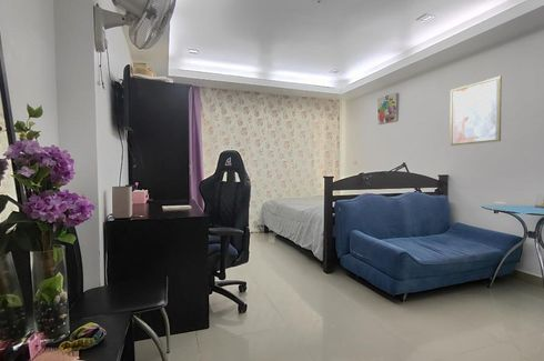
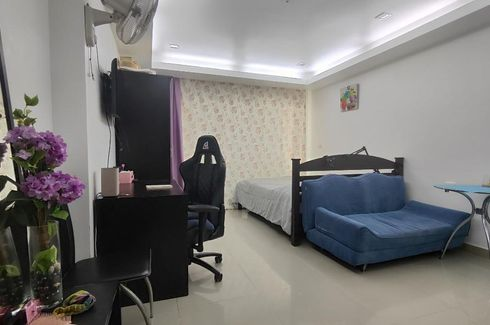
- wall art [450,74,503,147]
